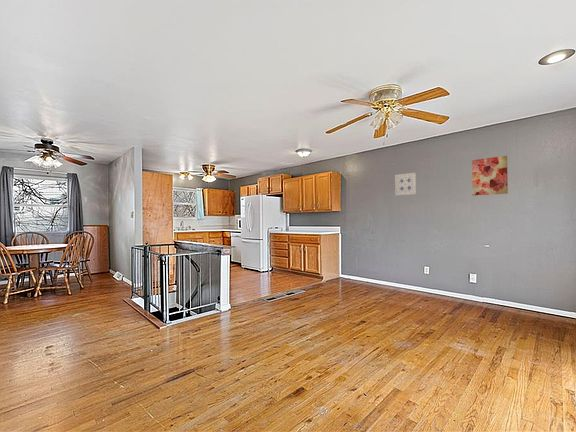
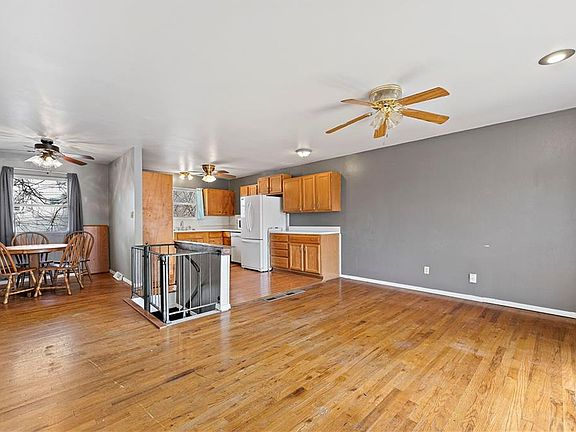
- wall art [394,172,418,196]
- wall art [471,155,509,196]
